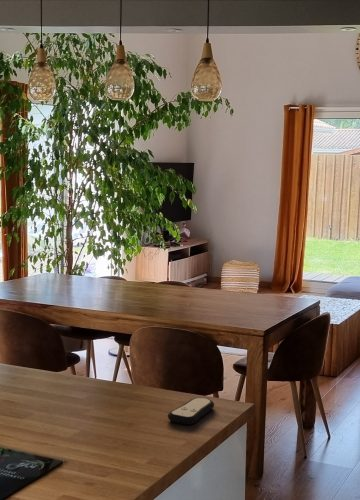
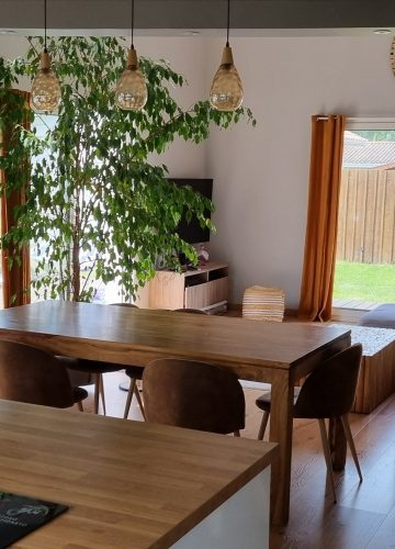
- remote control [167,397,215,425]
